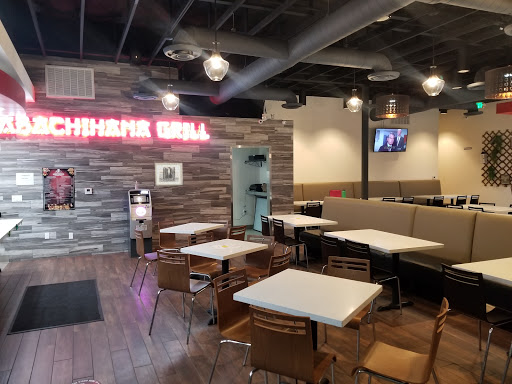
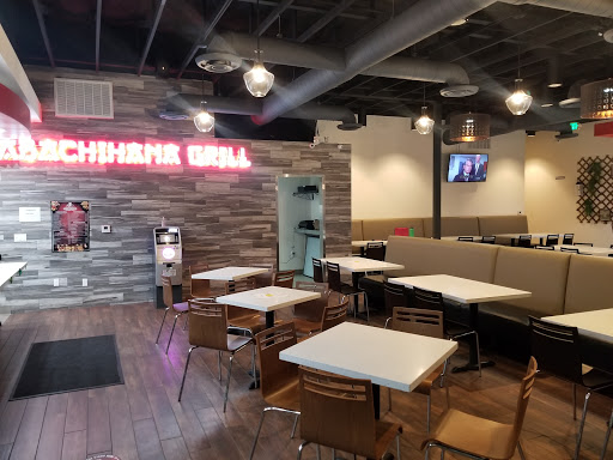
- wall art [154,162,184,187]
